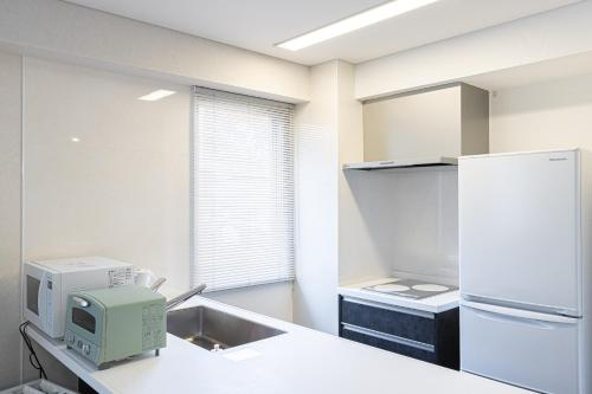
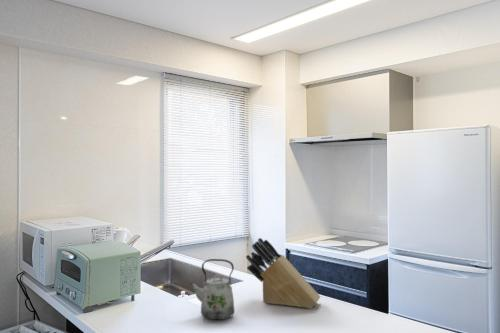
+ kettle [189,258,235,321]
+ knife block [245,237,321,309]
